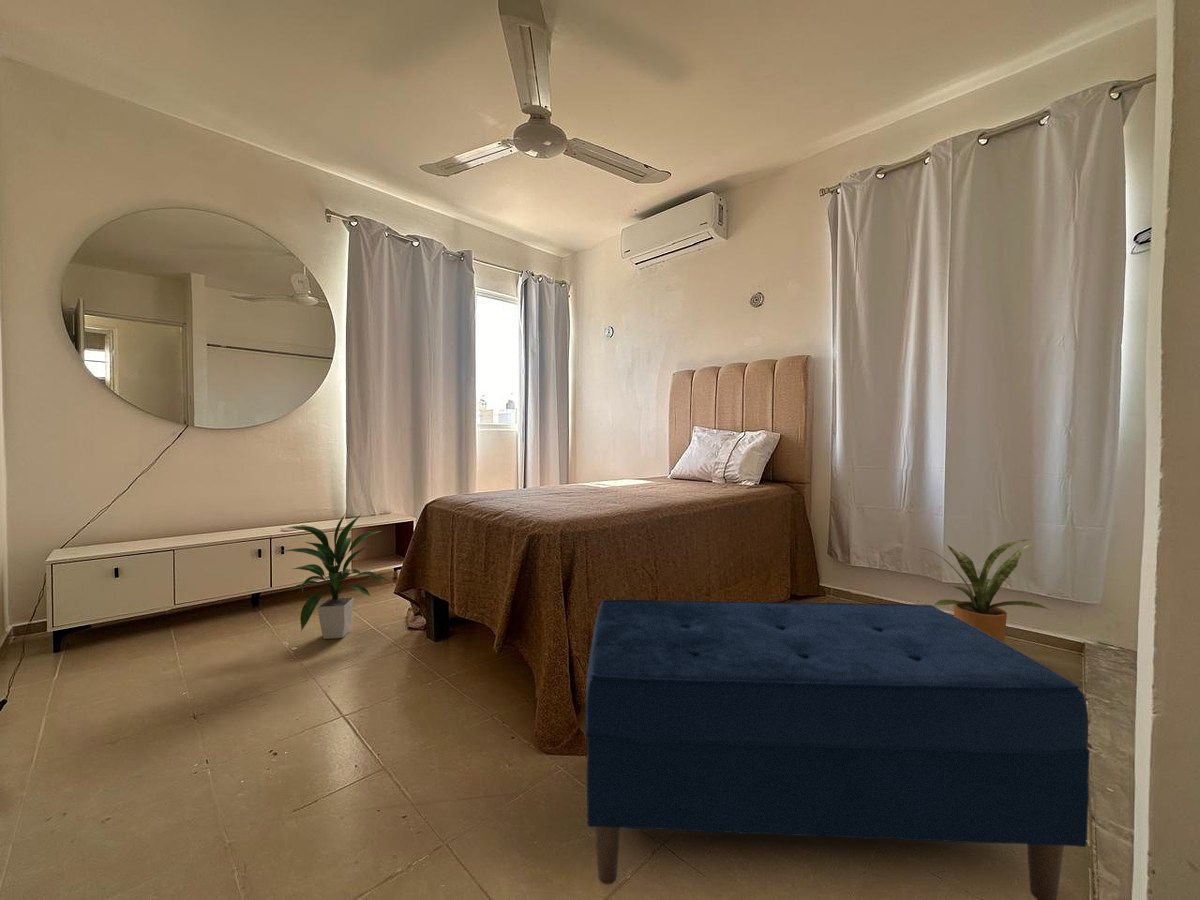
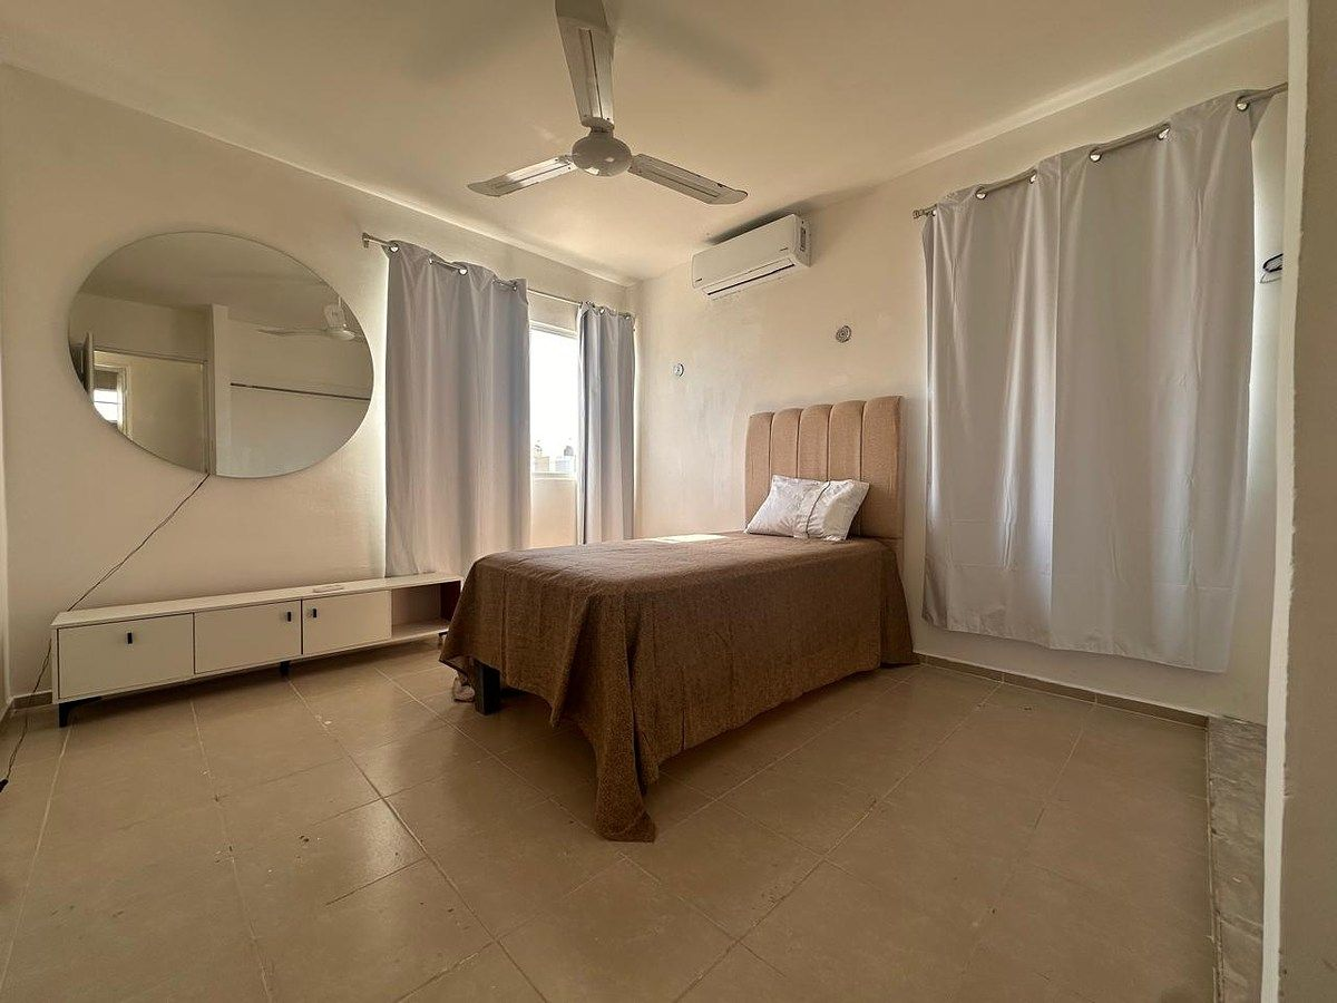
- indoor plant [282,510,387,640]
- bench [585,599,1091,900]
- house plant [911,538,1051,644]
